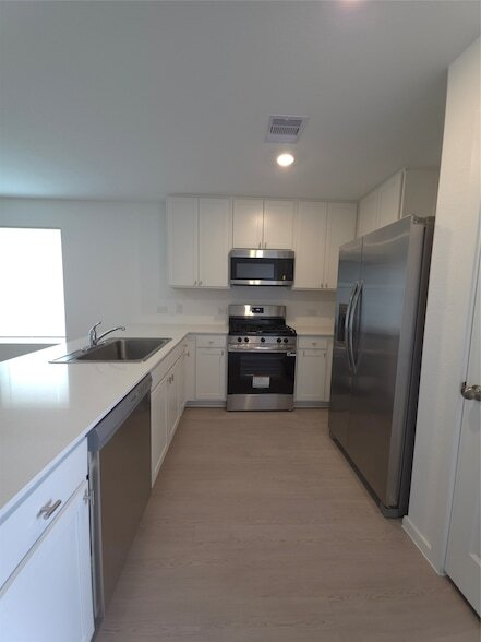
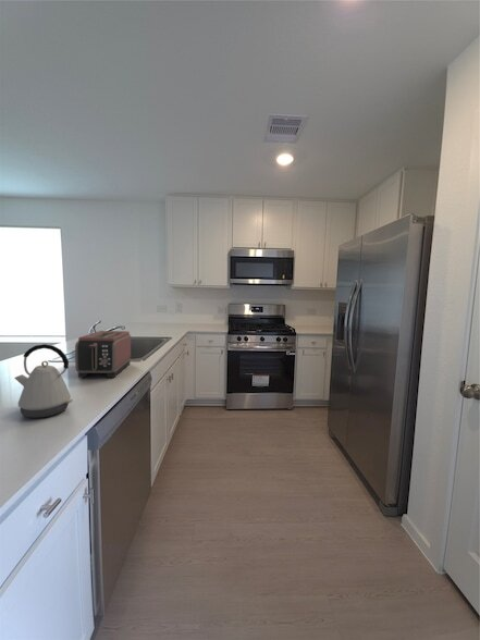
+ kettle [13,343,74,419]
+ toaster [74,330,132,379]
